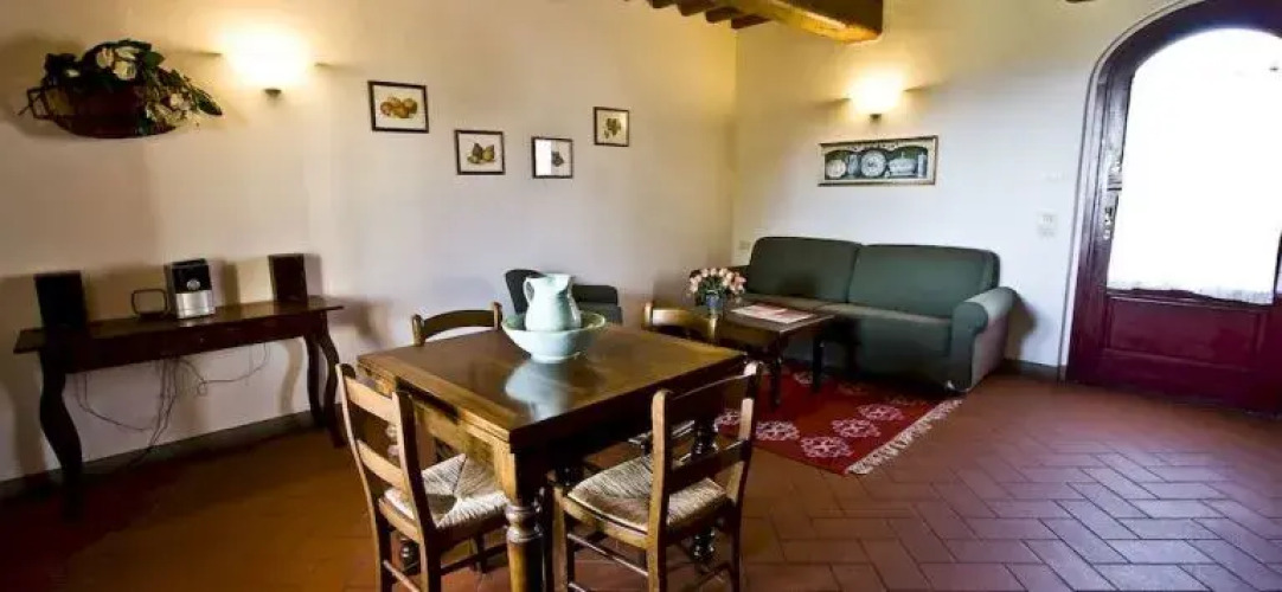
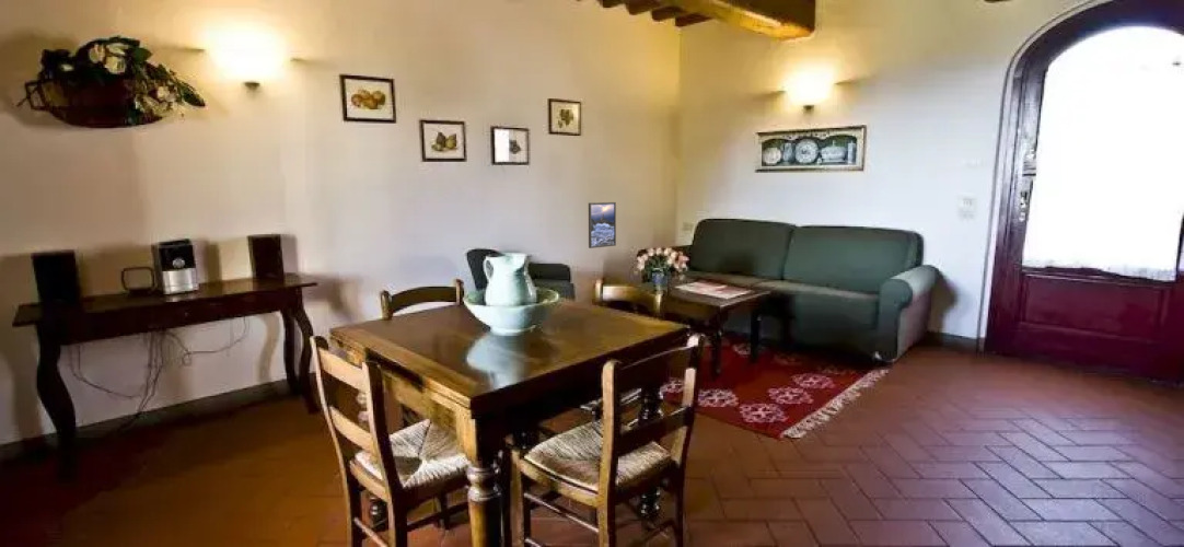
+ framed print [588,201,617,249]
